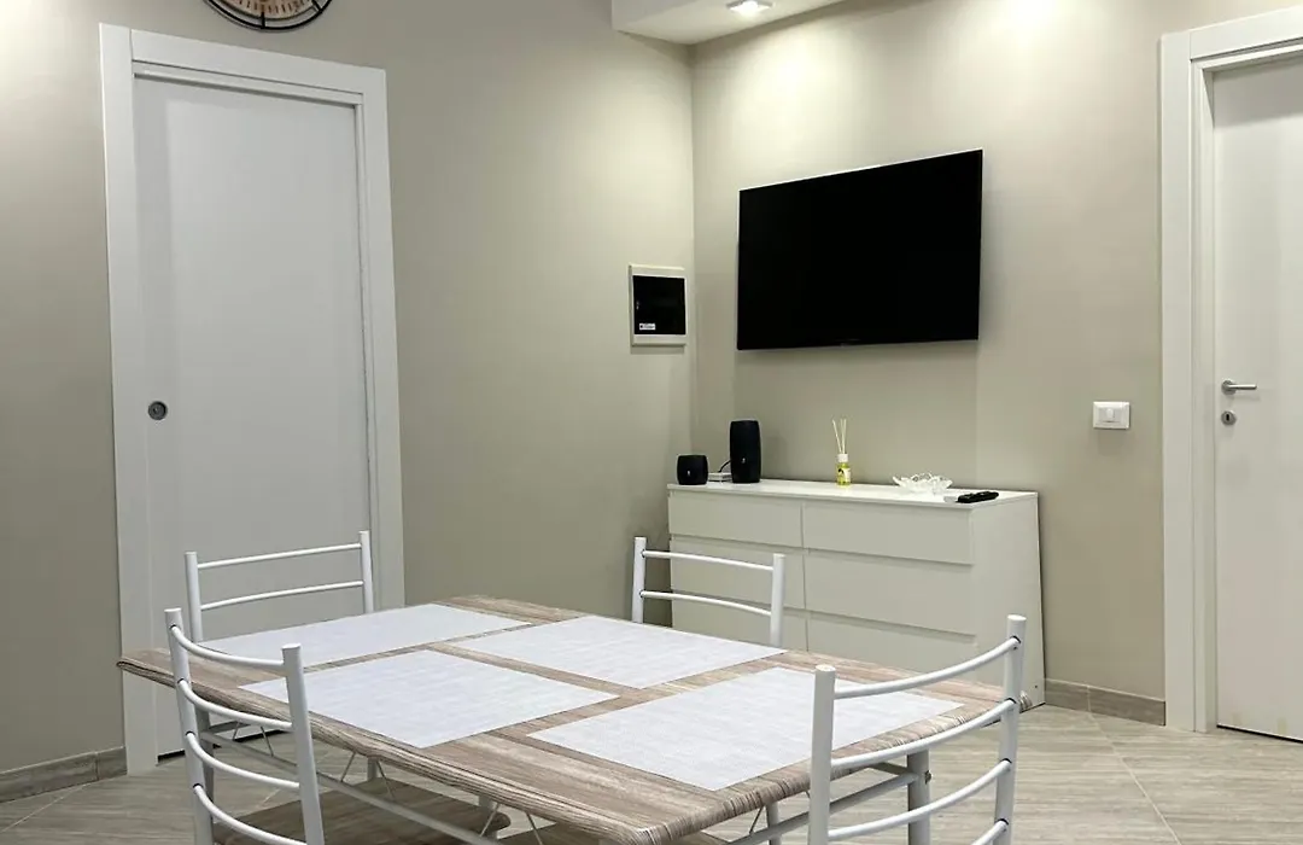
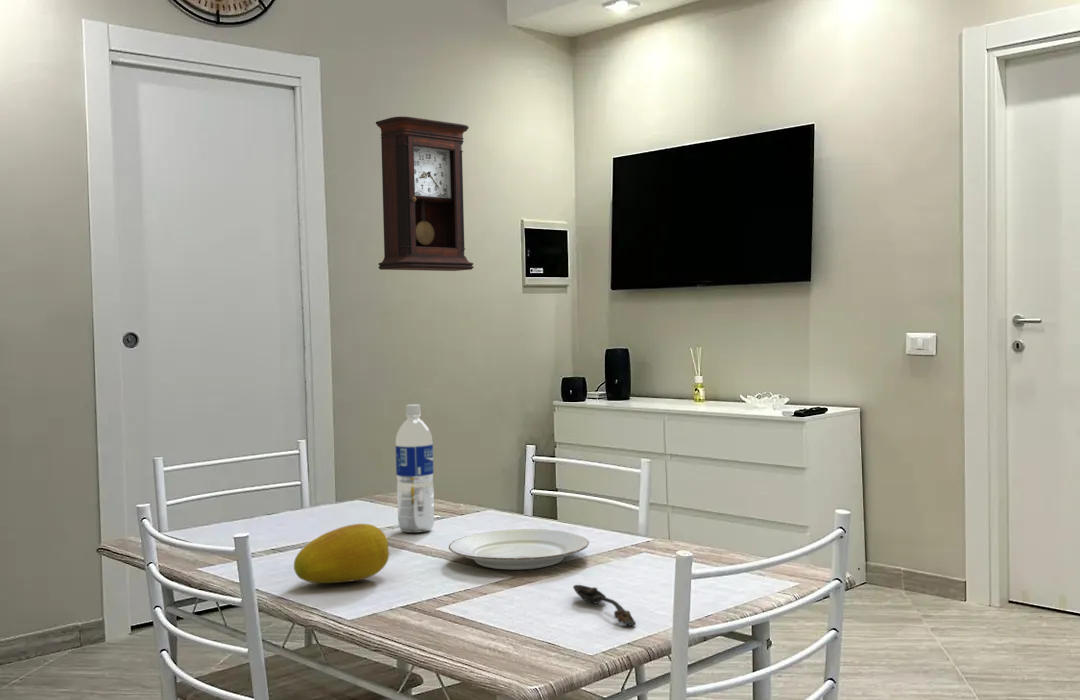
+ fruit [293,523,390,584]
+ plate [448,528,590,571]
+ spoon [572,584,637,627]
+ pendulum clock [375,116,474,272]
+ water bottle [395,403,435,534]
